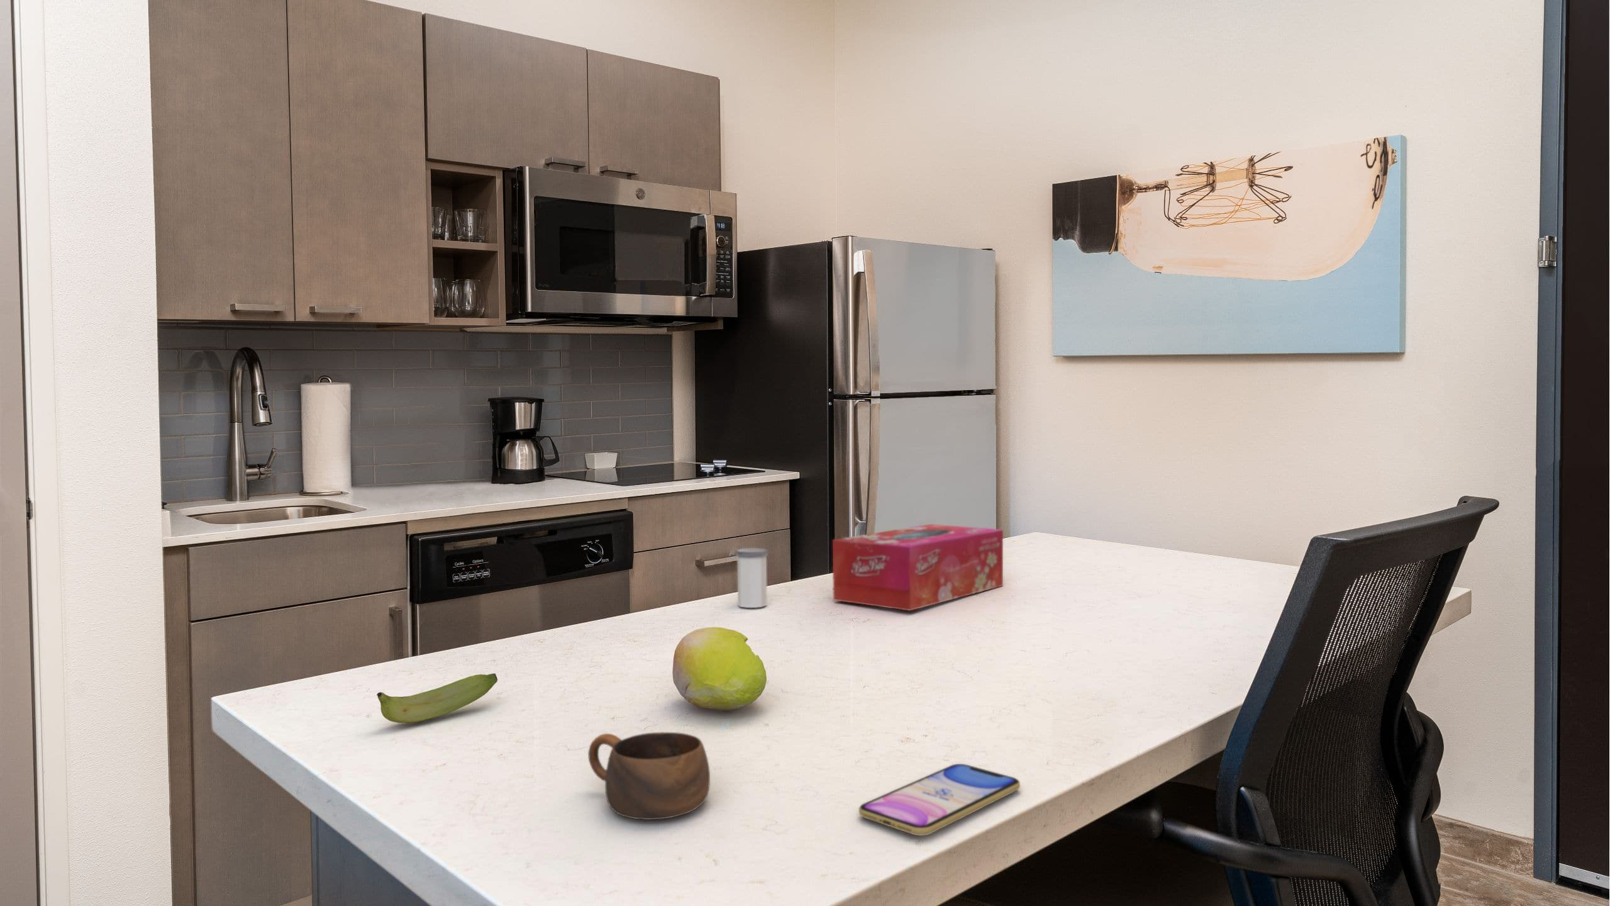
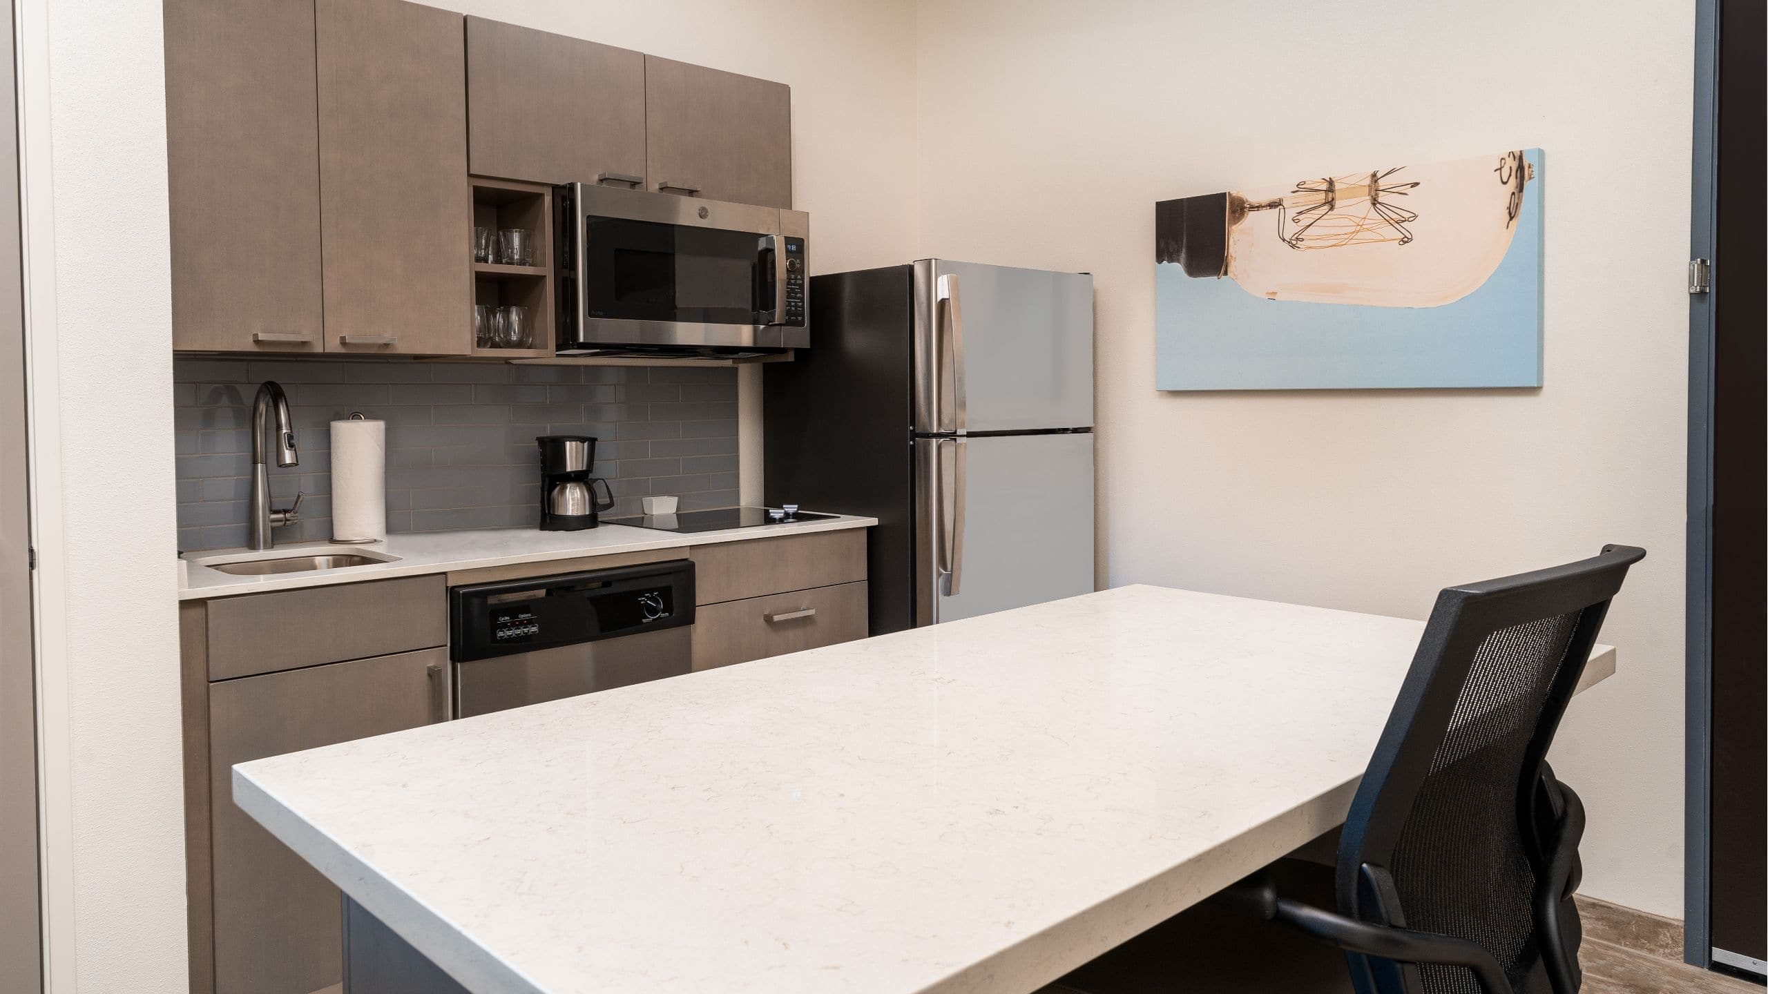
- salt shaker [735,548,769,608]
- cup [587,731,711,821]
- banana [377,673,498,723]
- fruit [671,626,767,711]
- smartphone [858,763,1021,836]
- tissue box [832,523,1004,612]
